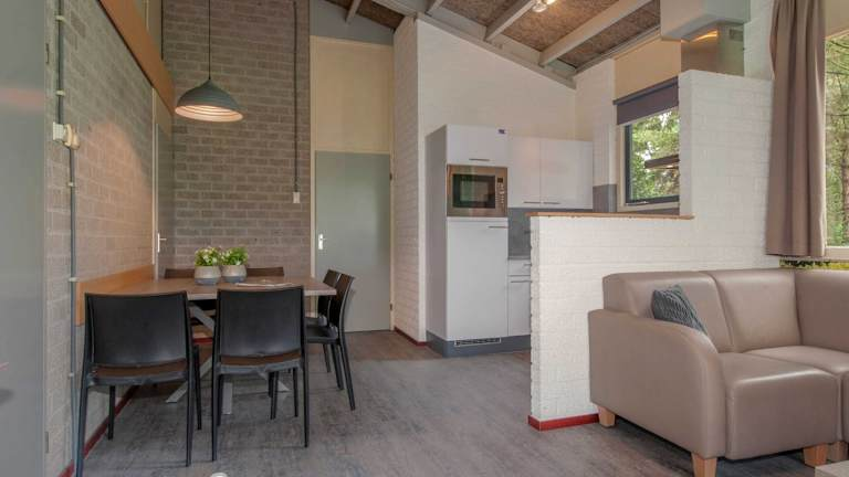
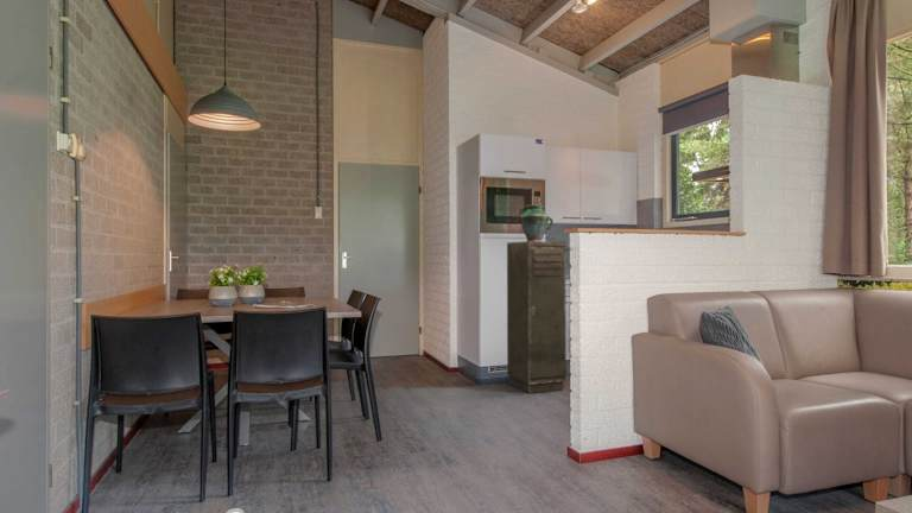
+ storage cabinet [506,240,568,394]
+ vase [519,203,555,241]
